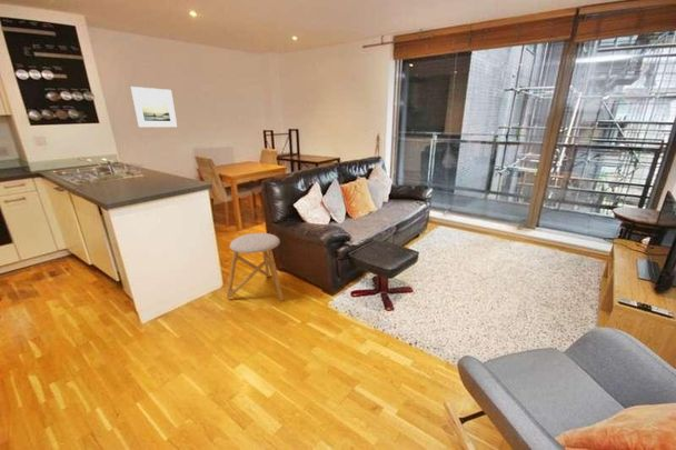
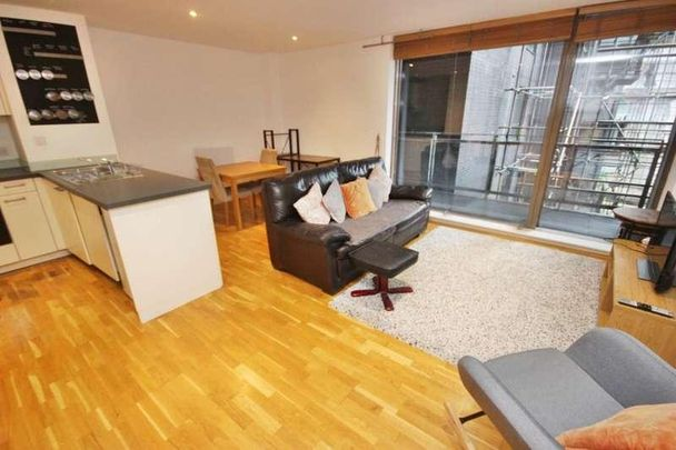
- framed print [130,86,178,128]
- stool [226,232,285,301]
